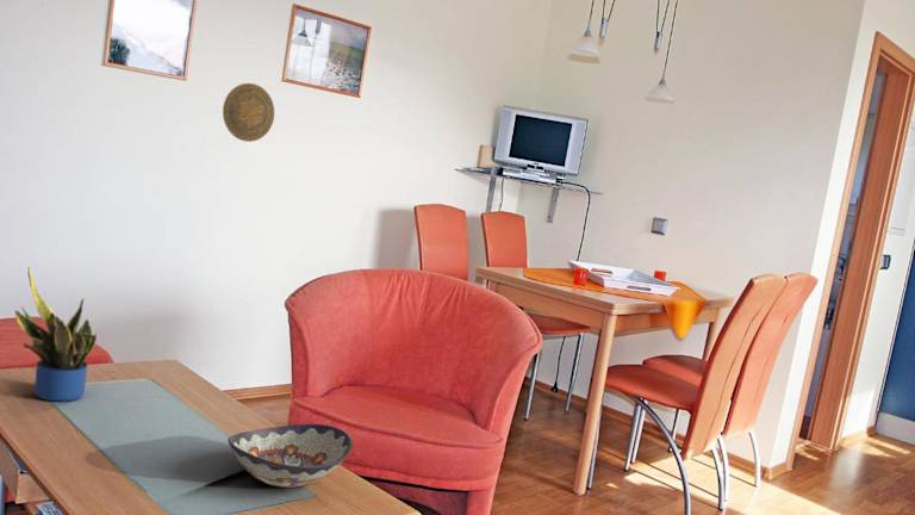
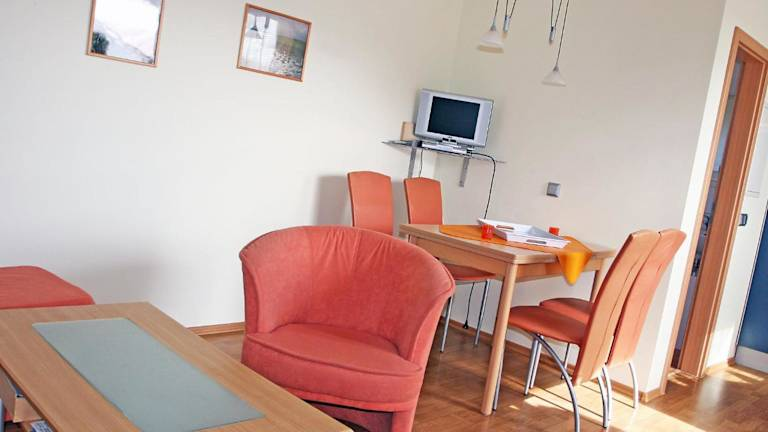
- decorative bowl [226,423,354,489]
- decorative plate [222,82,275,143]
- potted plant [14,266,98,402]
